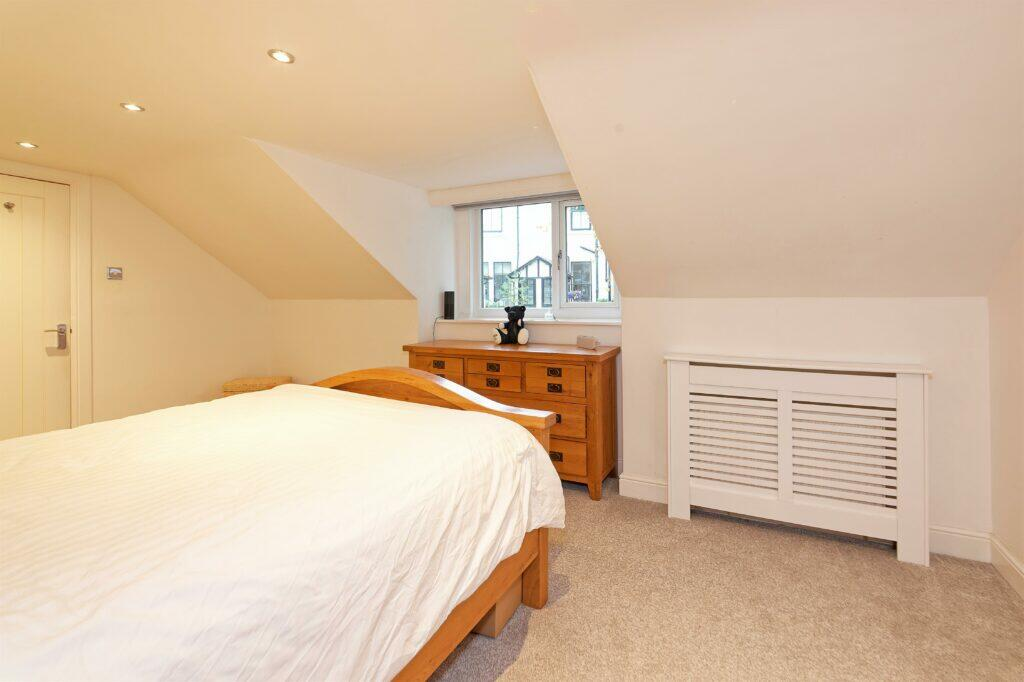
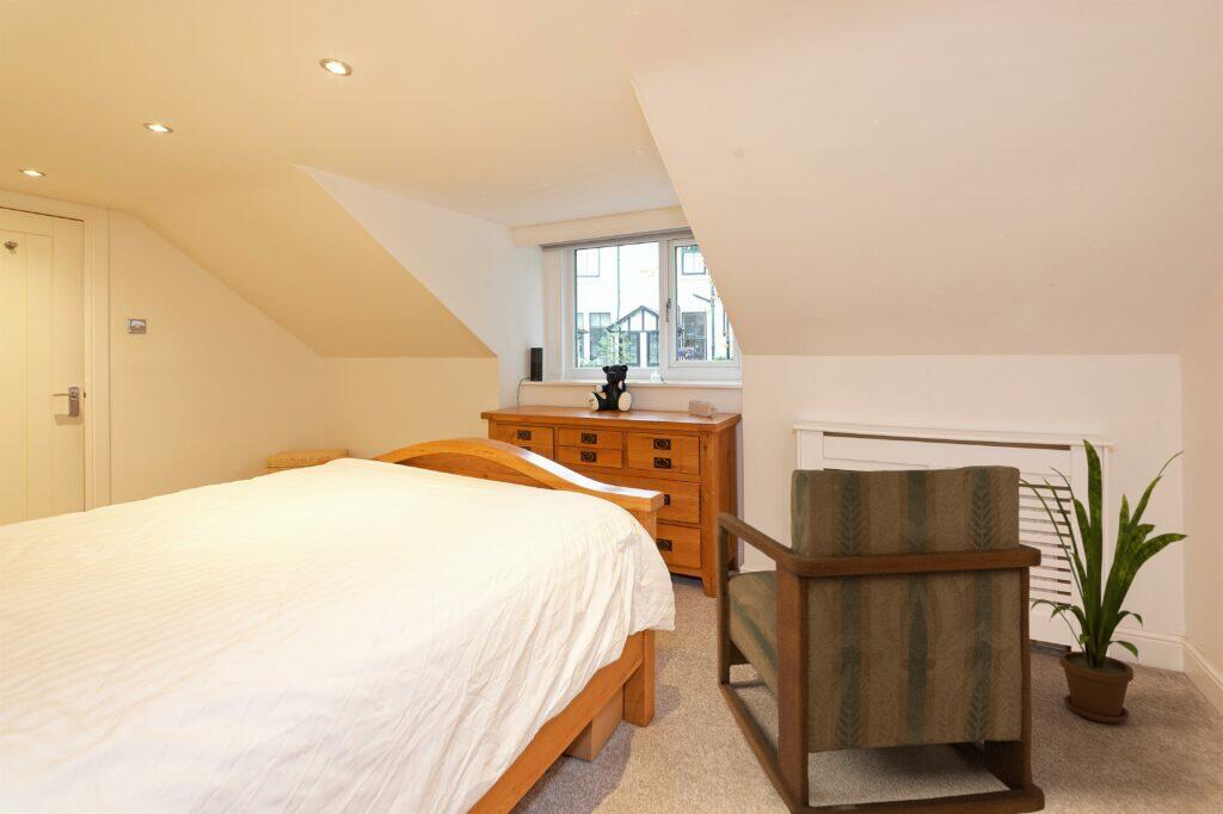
+ armchair [714,464,1046,814]
+ house plant [1020,438,1188,724]
